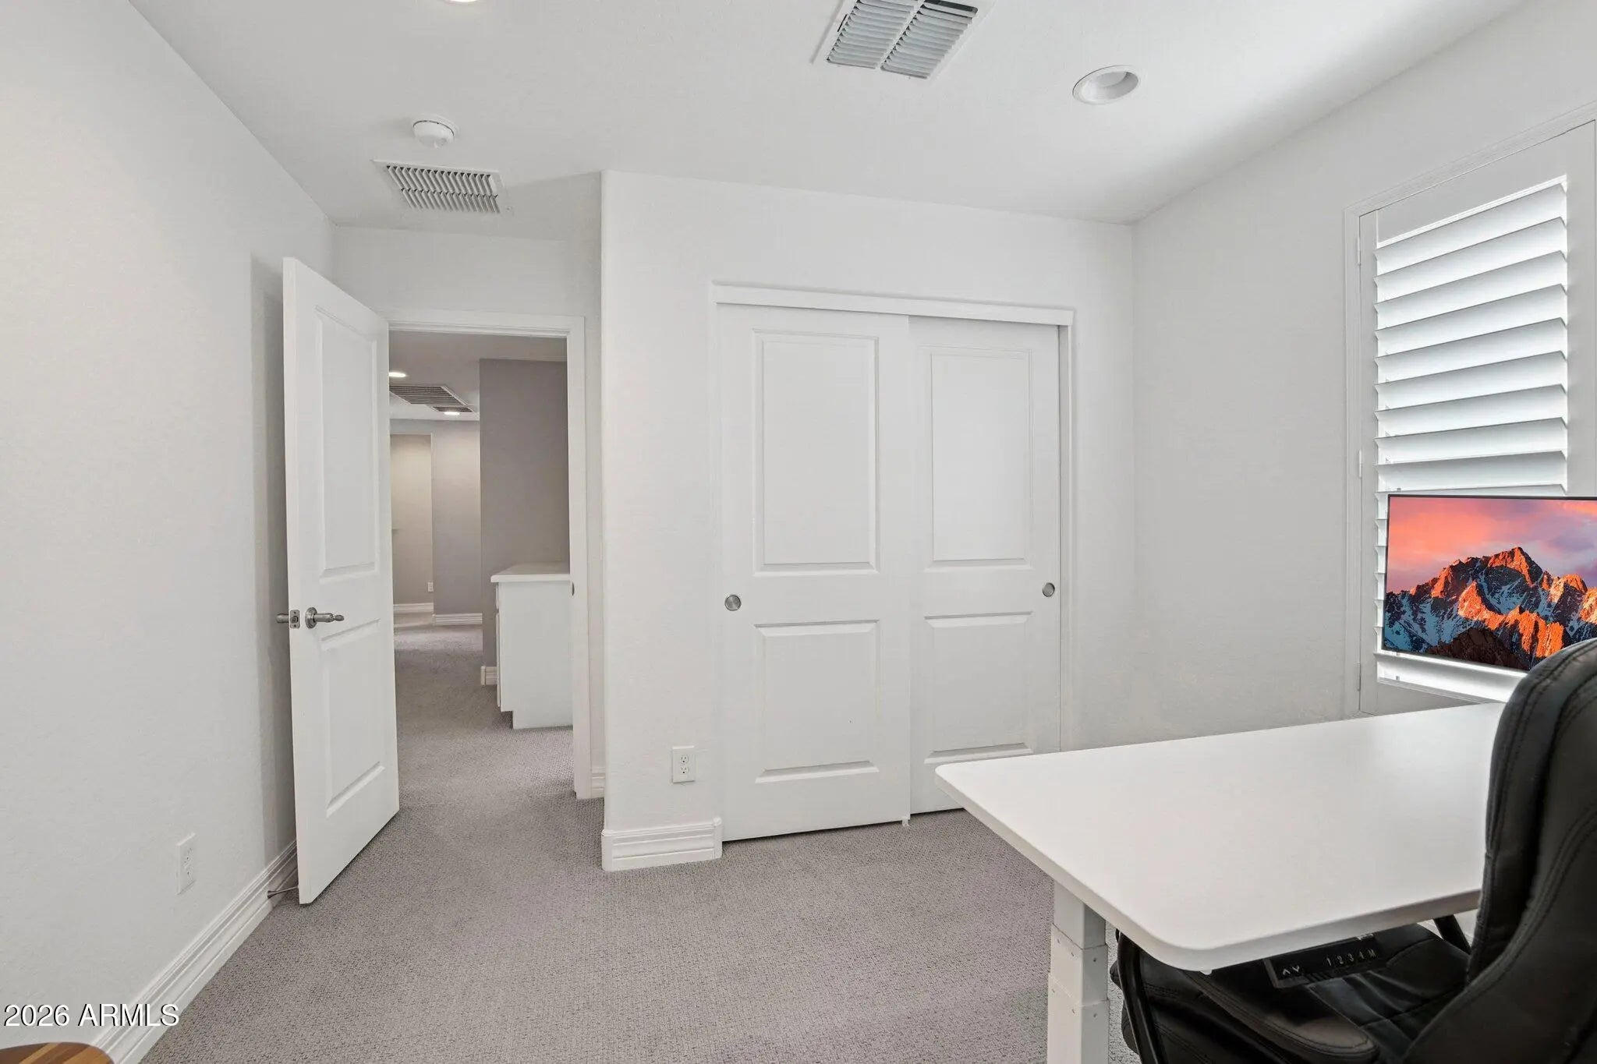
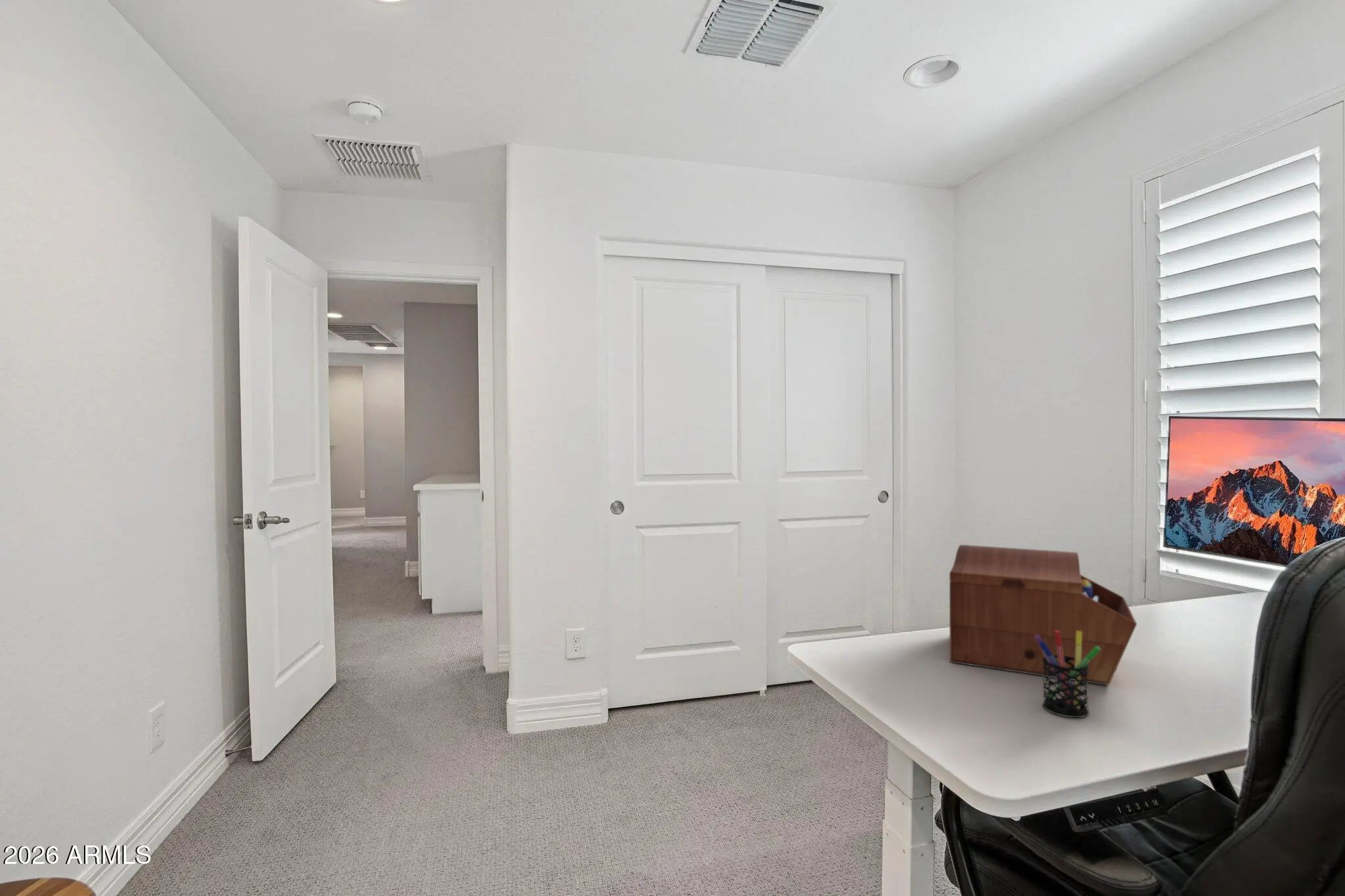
+ pen holder [1034,630,1101,718]
+ sewing box [949,544,1137,686]
